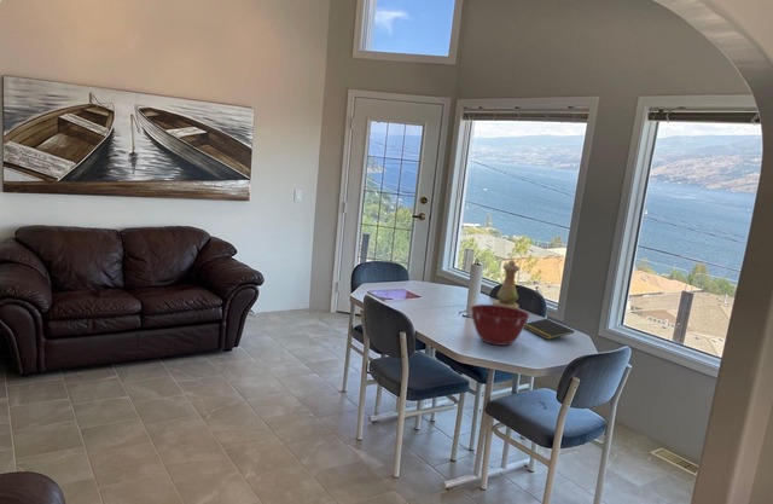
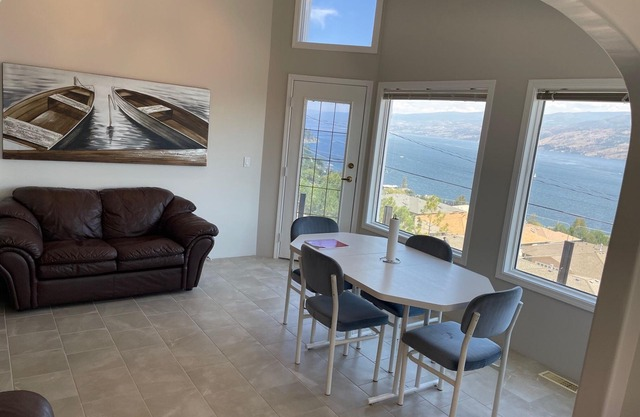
- vase [492,259,521,309]
- mixing bowl [470,303,530,347]
- notepad [523,318,575,341]
